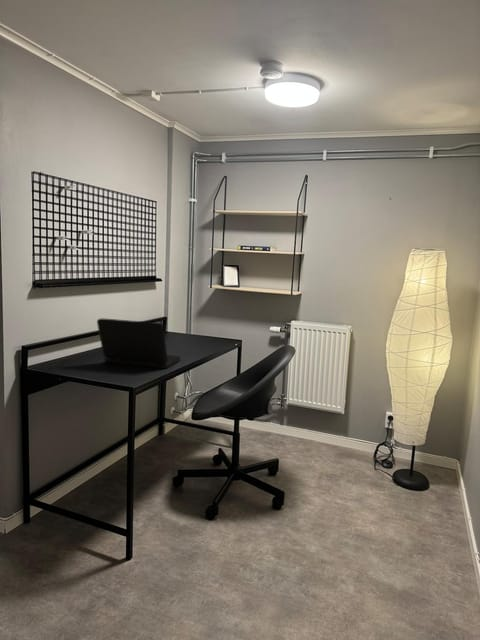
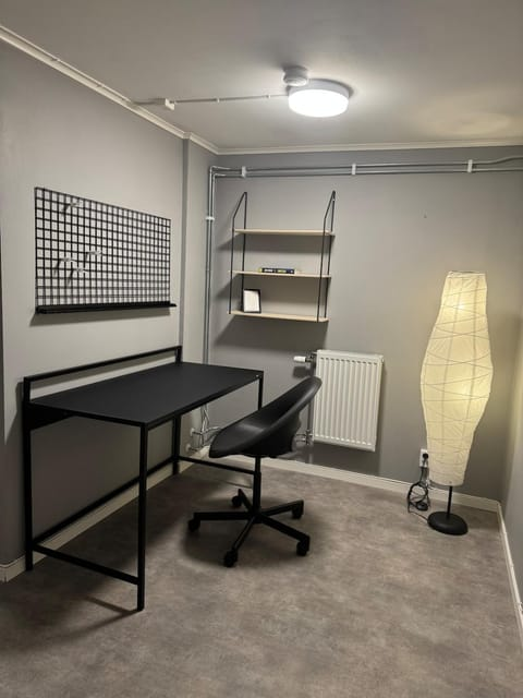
- laptop [96,317,182,370]
